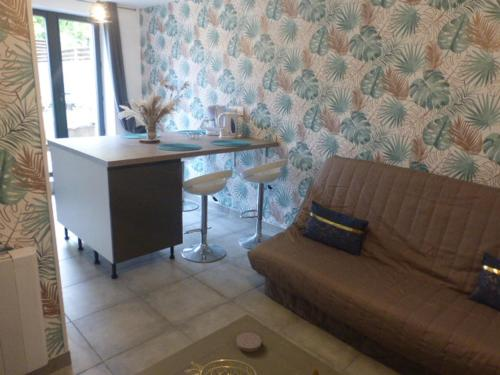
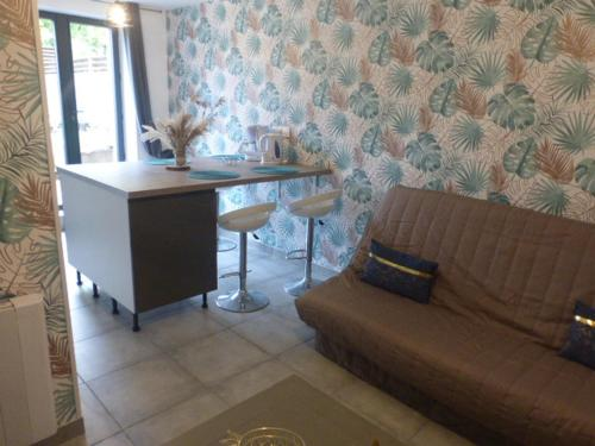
- coaster [235,331,262,353]
